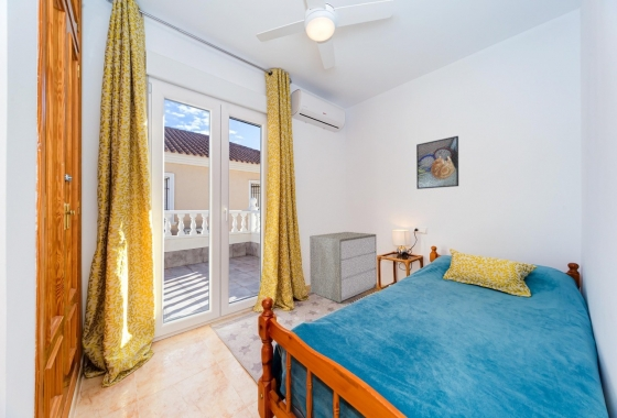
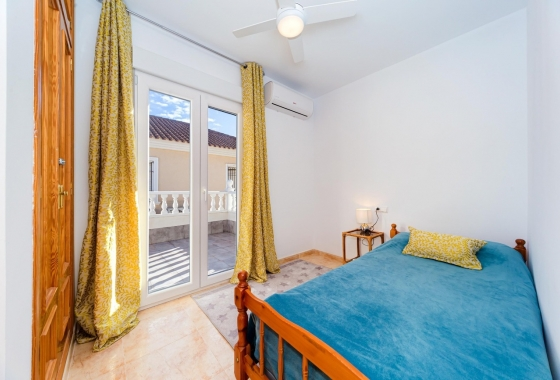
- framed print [415,135,459,190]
- dresser [308,231,378,304]
